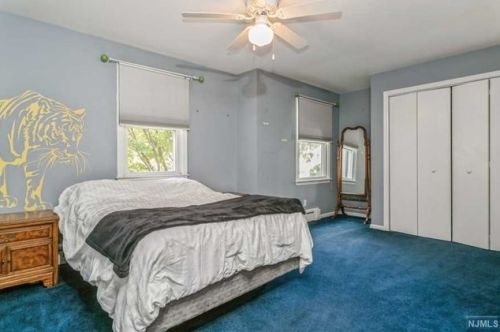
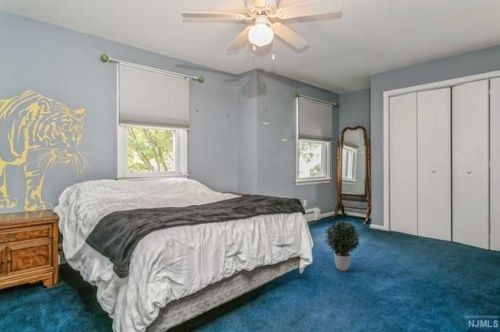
+ potted plant [323,219,362,272]
